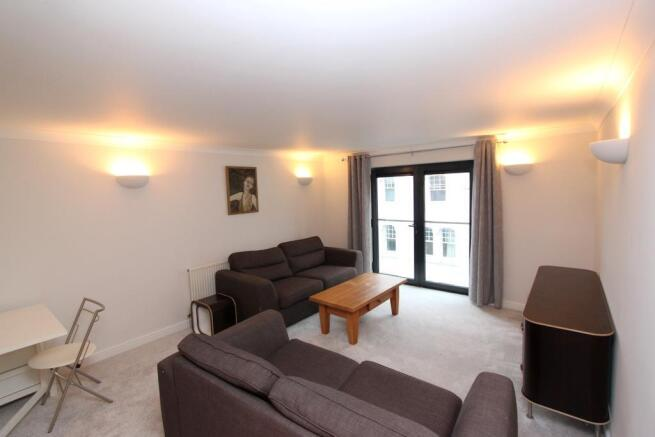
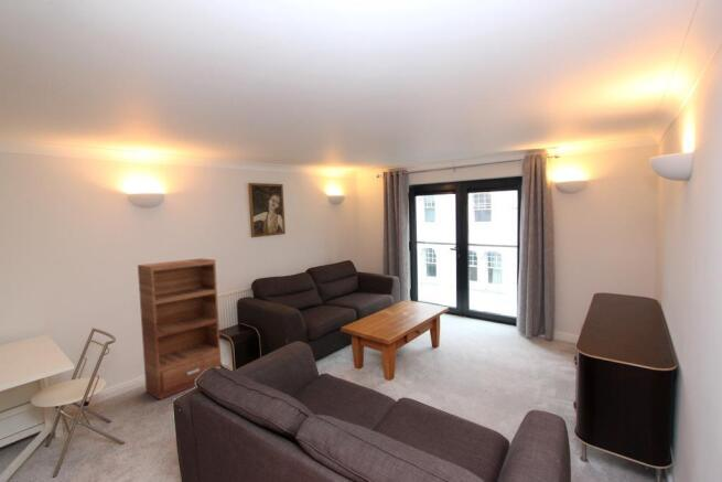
+ bookshelf [137,257,223,400]
